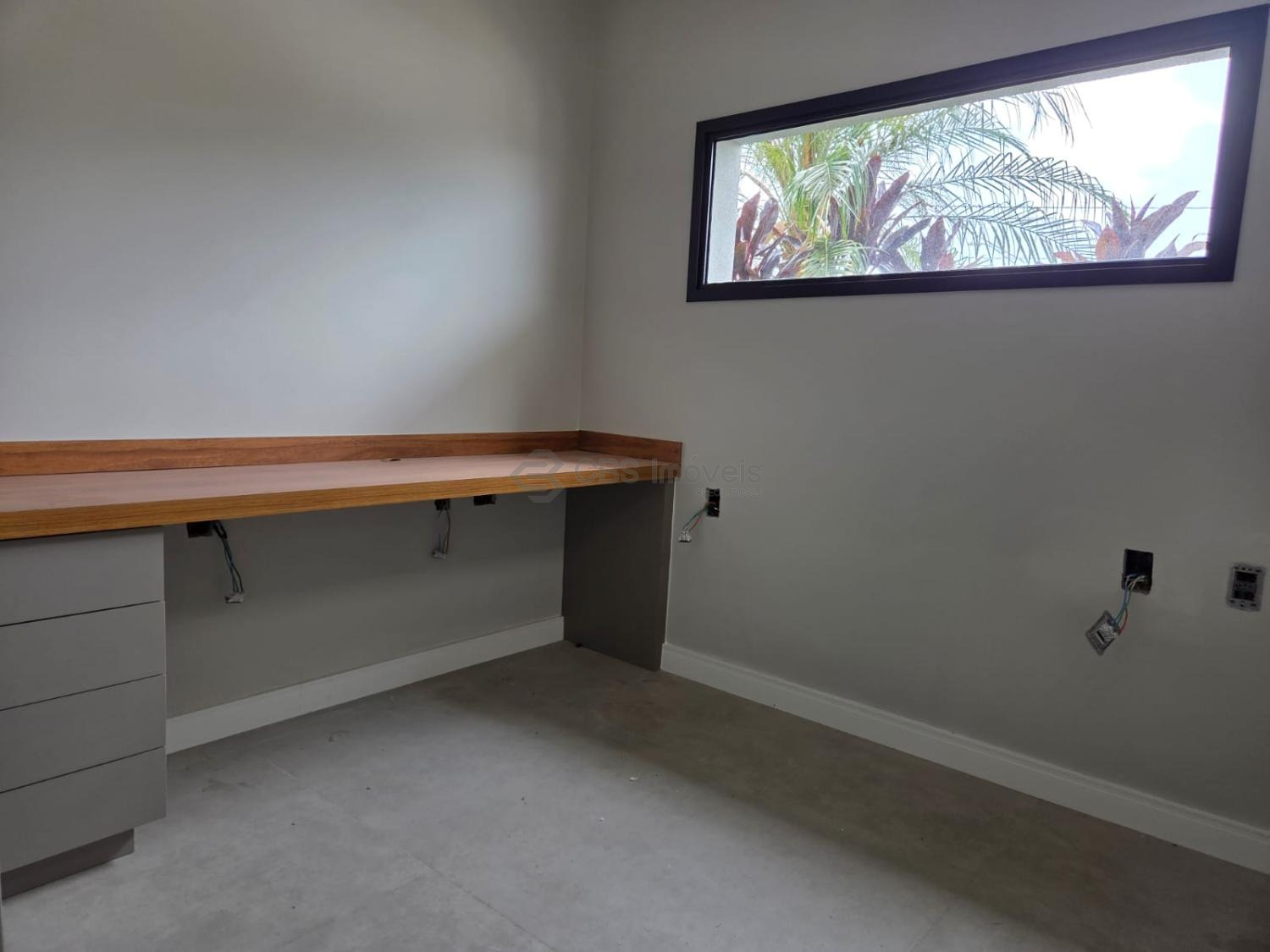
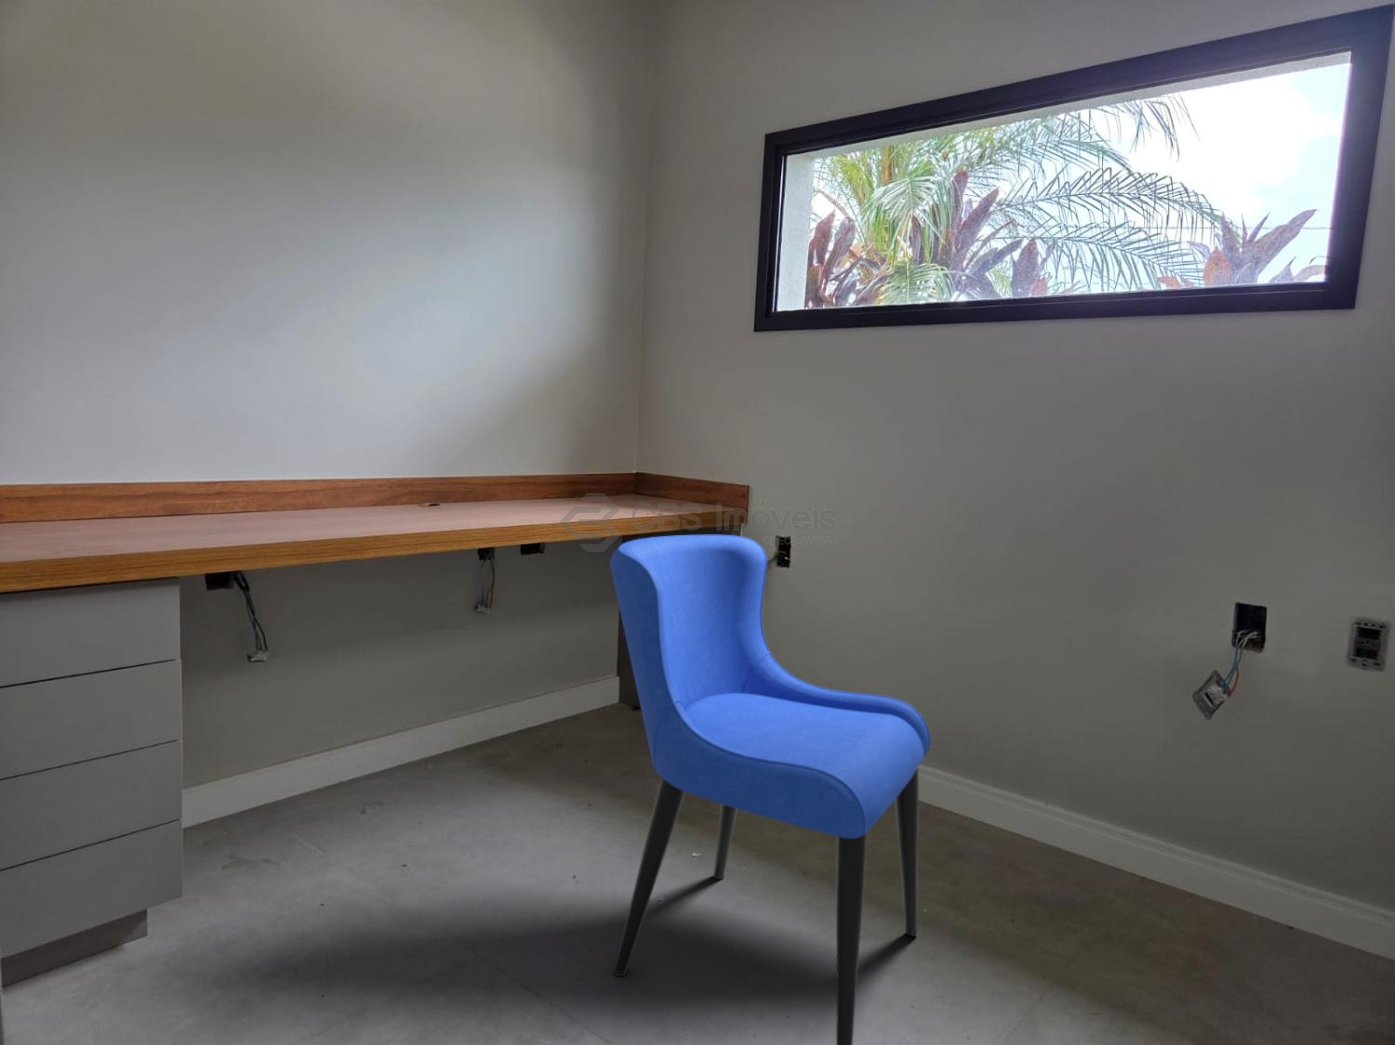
+ dining chair [610,535,931,1045]
